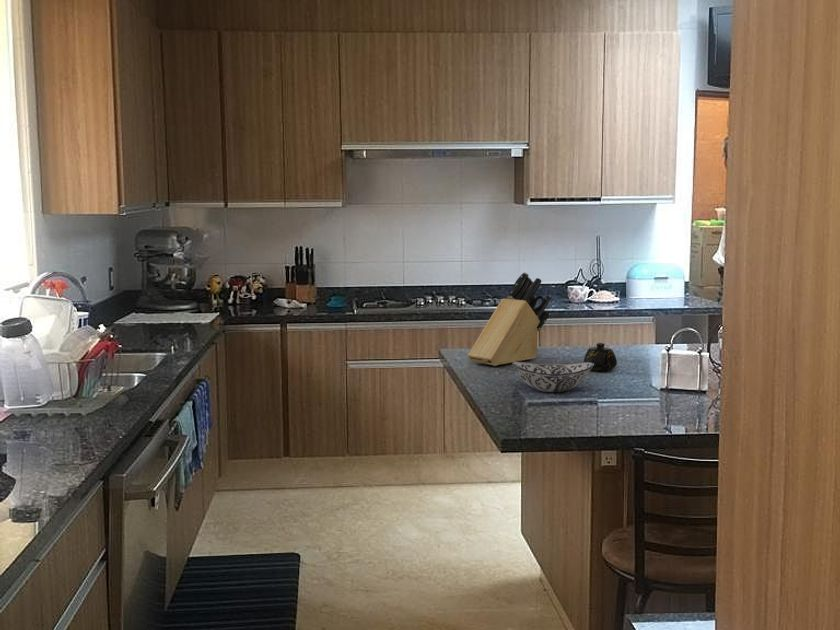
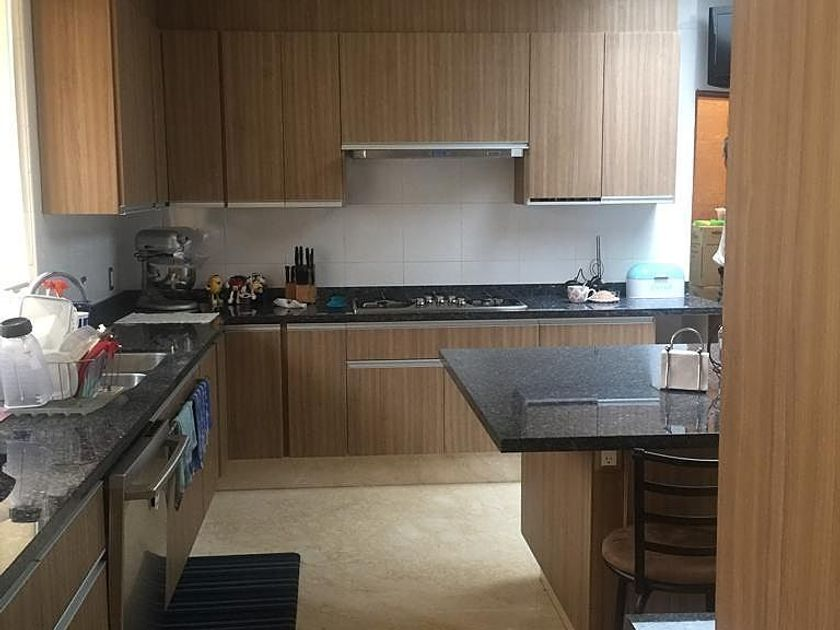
- knife block [467,271,553,367]
- teapot [583,342,618,372]
- decorative bowl [511,361,594,393]
